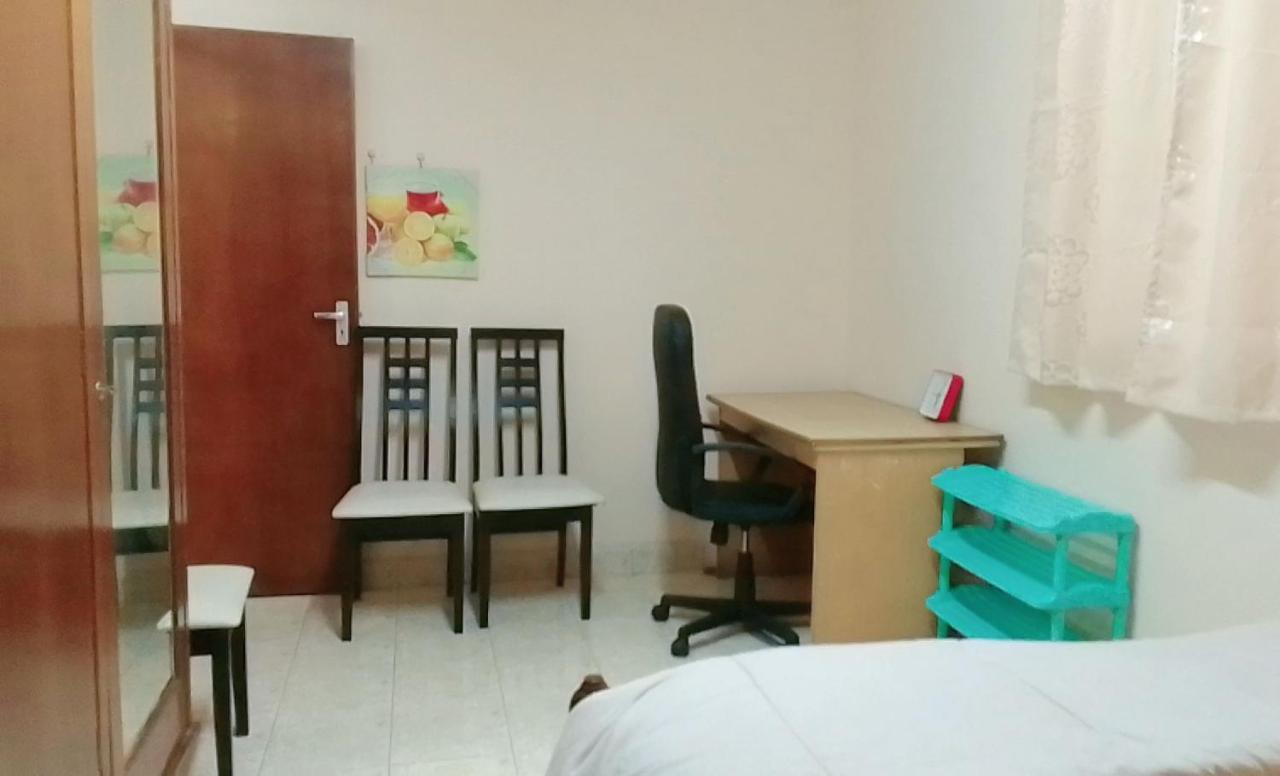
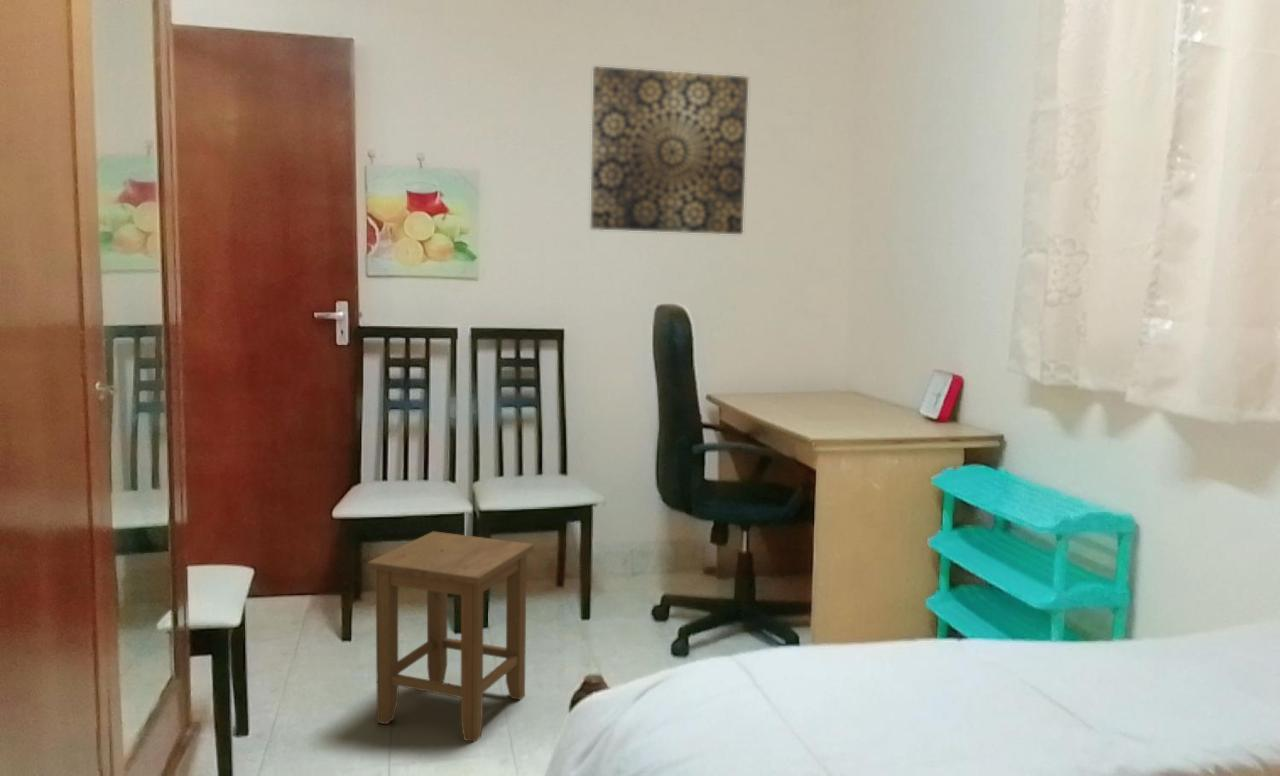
+ stool [366,530,535,743]
+ wall art [590,65,749,235]
